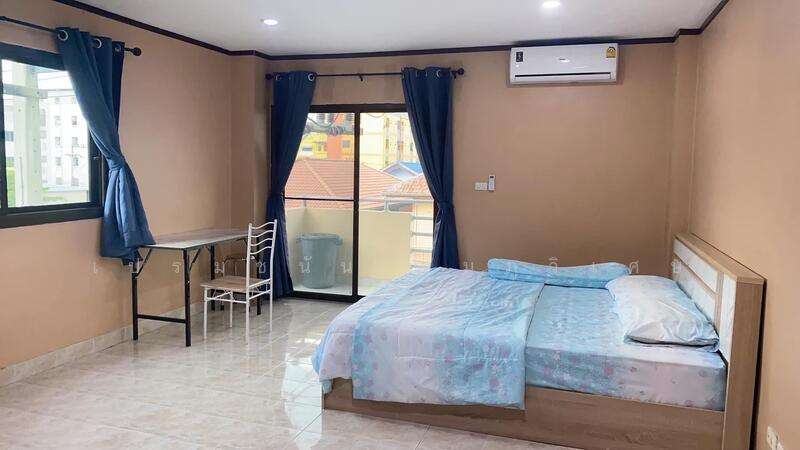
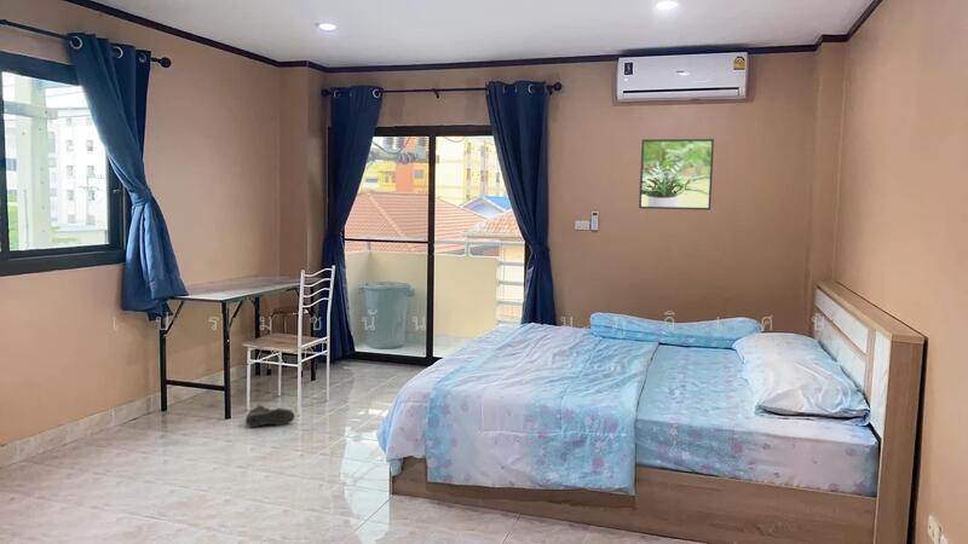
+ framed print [638,138,715,212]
+ sneaker [244,405,295,428]
